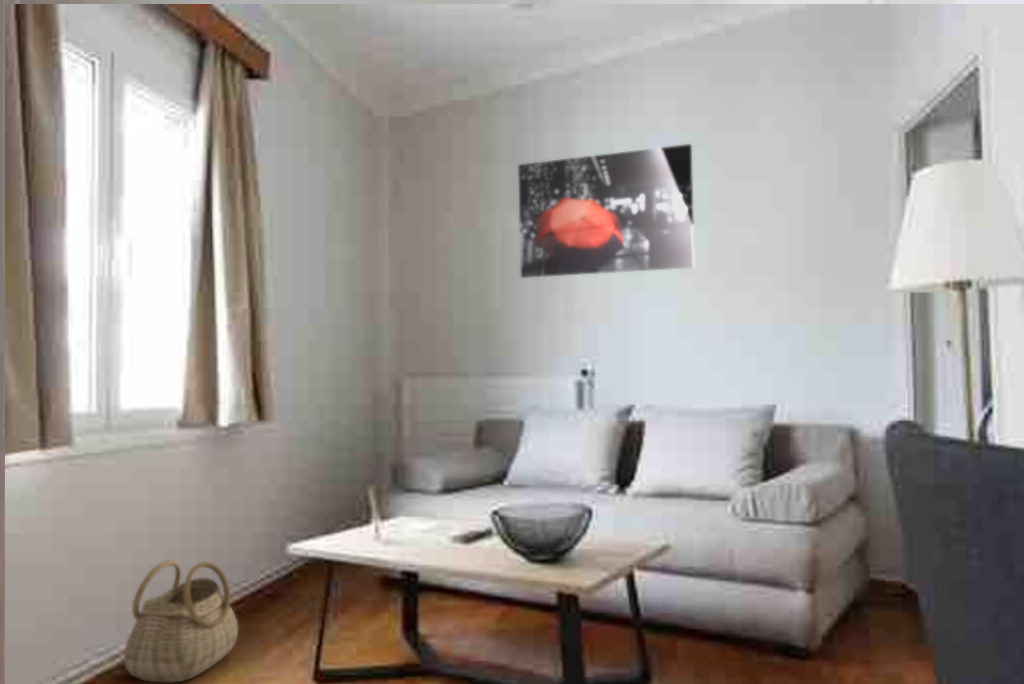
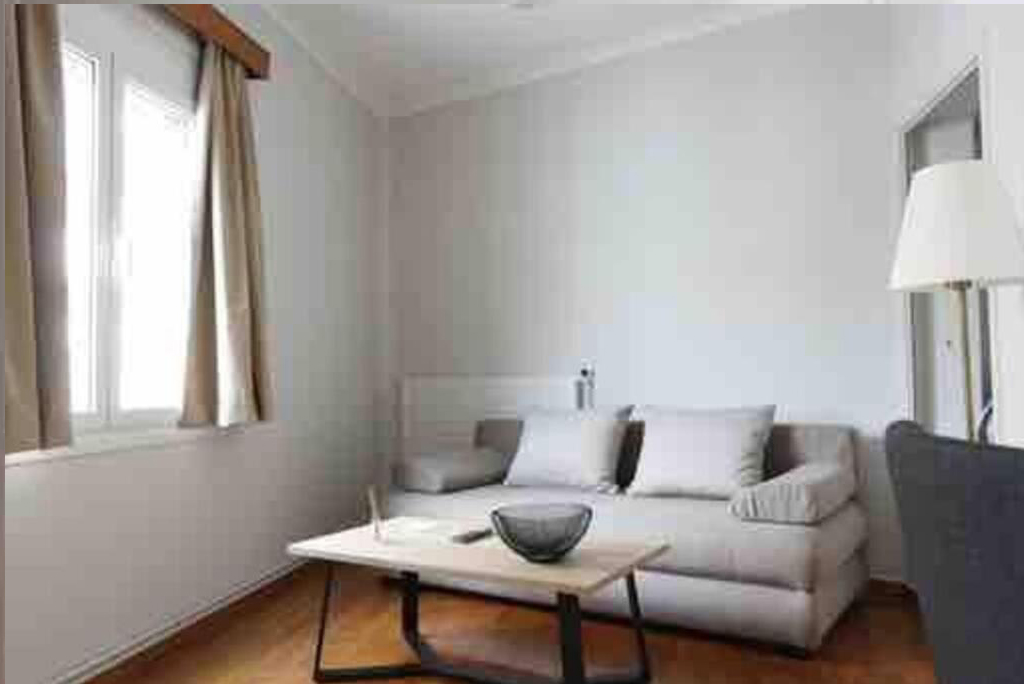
- basket [123,559,239,684]
- wall art [517,143,695,279]
